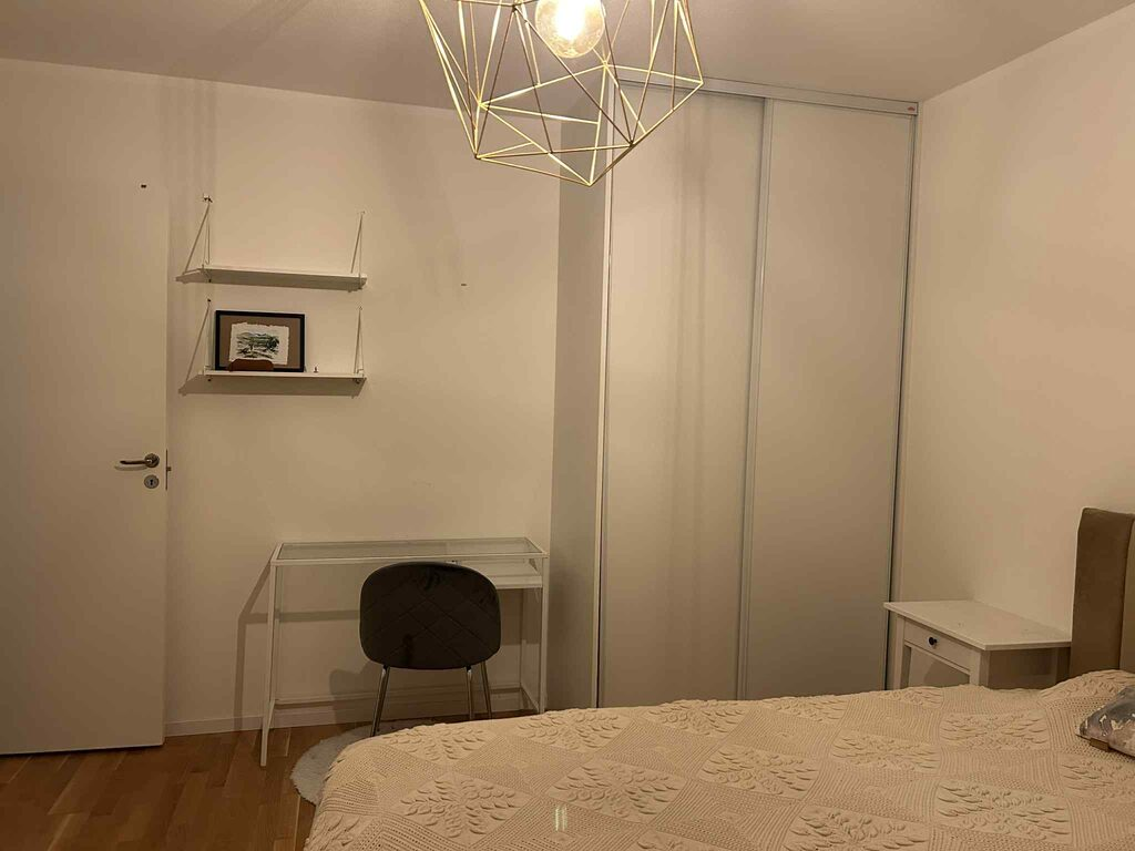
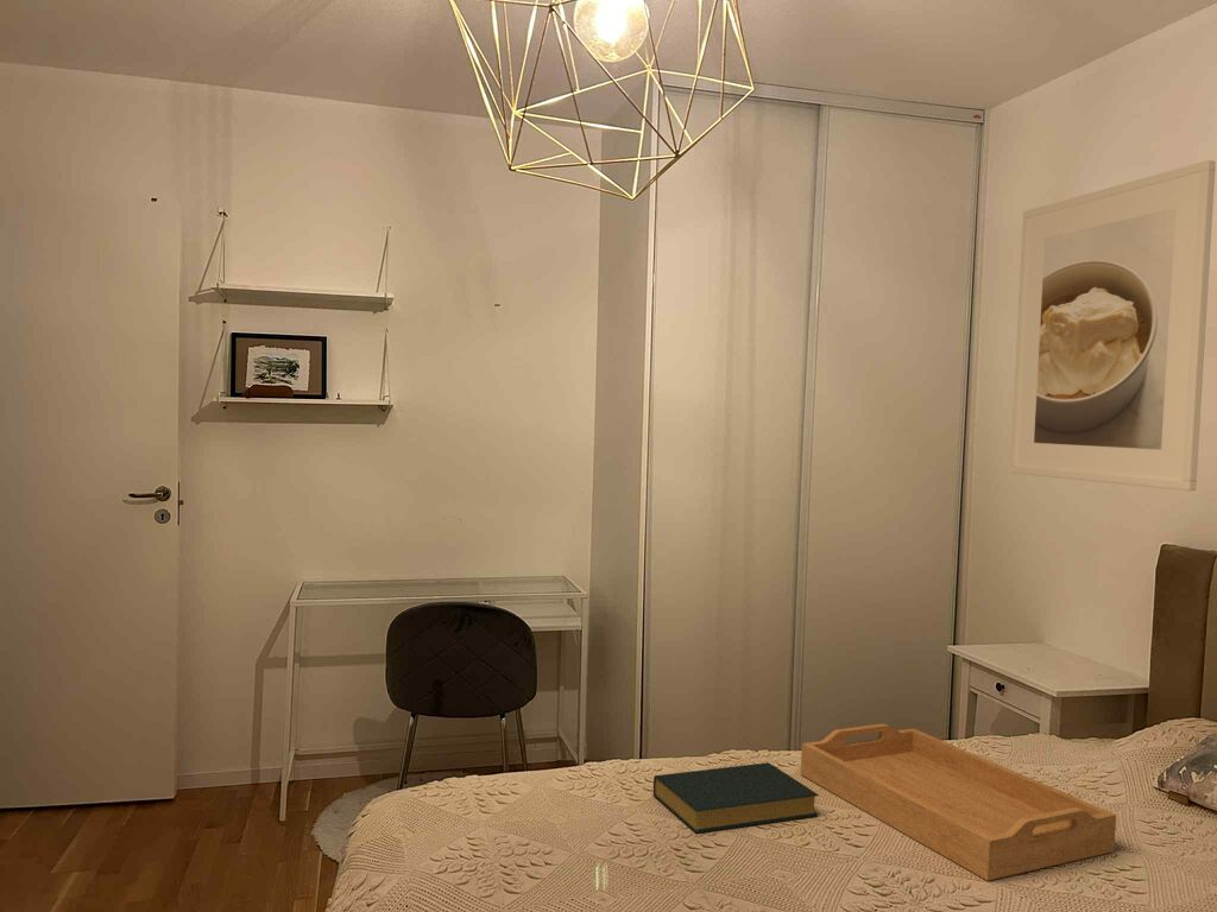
+ serving tray [800,722,1117,882]
+ hardback book [652,761,820,834]
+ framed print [1009,159,1217,492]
